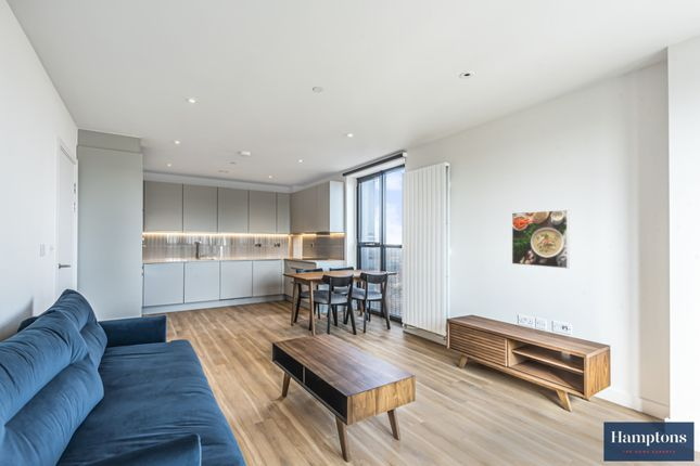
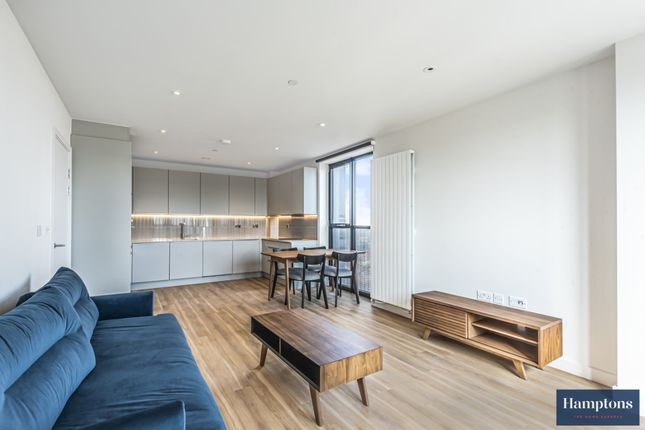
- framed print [511,209,570,270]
